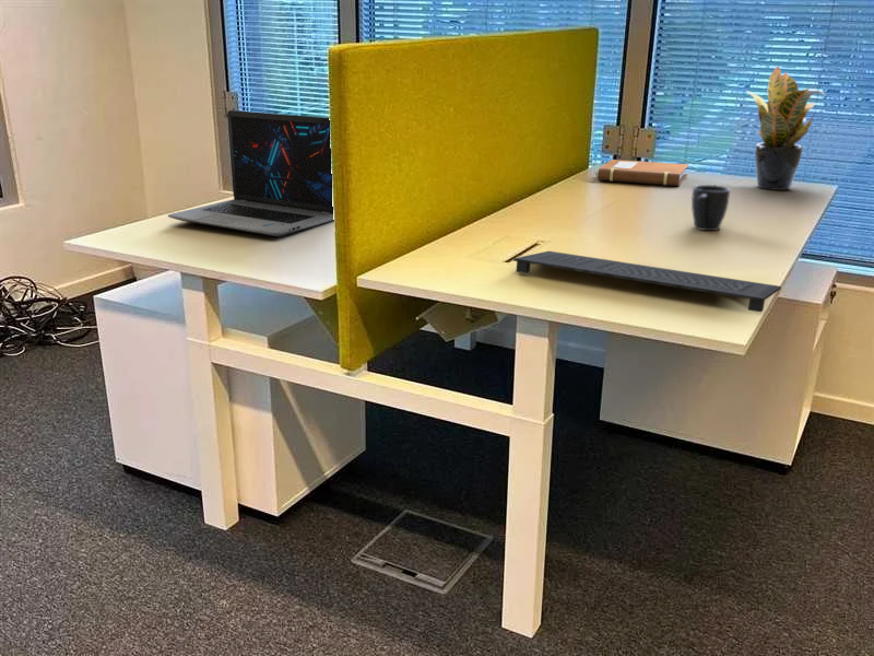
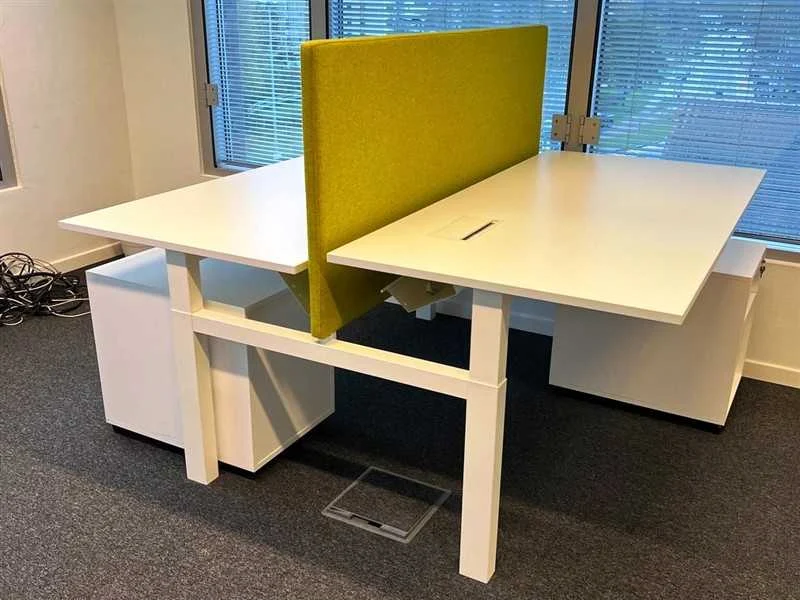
- notebook [597,159,689,187]
- keyboard [512,250,782,313]
- mug [690,184,731,232]
- laptop [167,109,334,237]
- potted plant [746,65,827,191]
